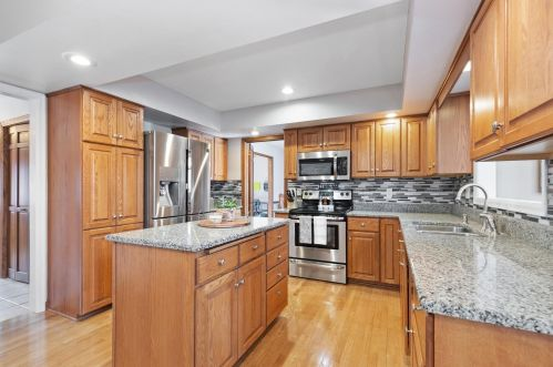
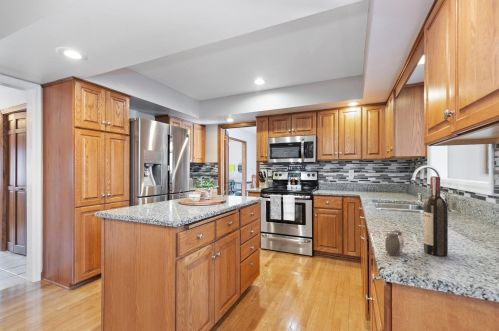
+ wine bottle [423,175,449,257]
+ salt and pepper shaker [384,228,405,257]
